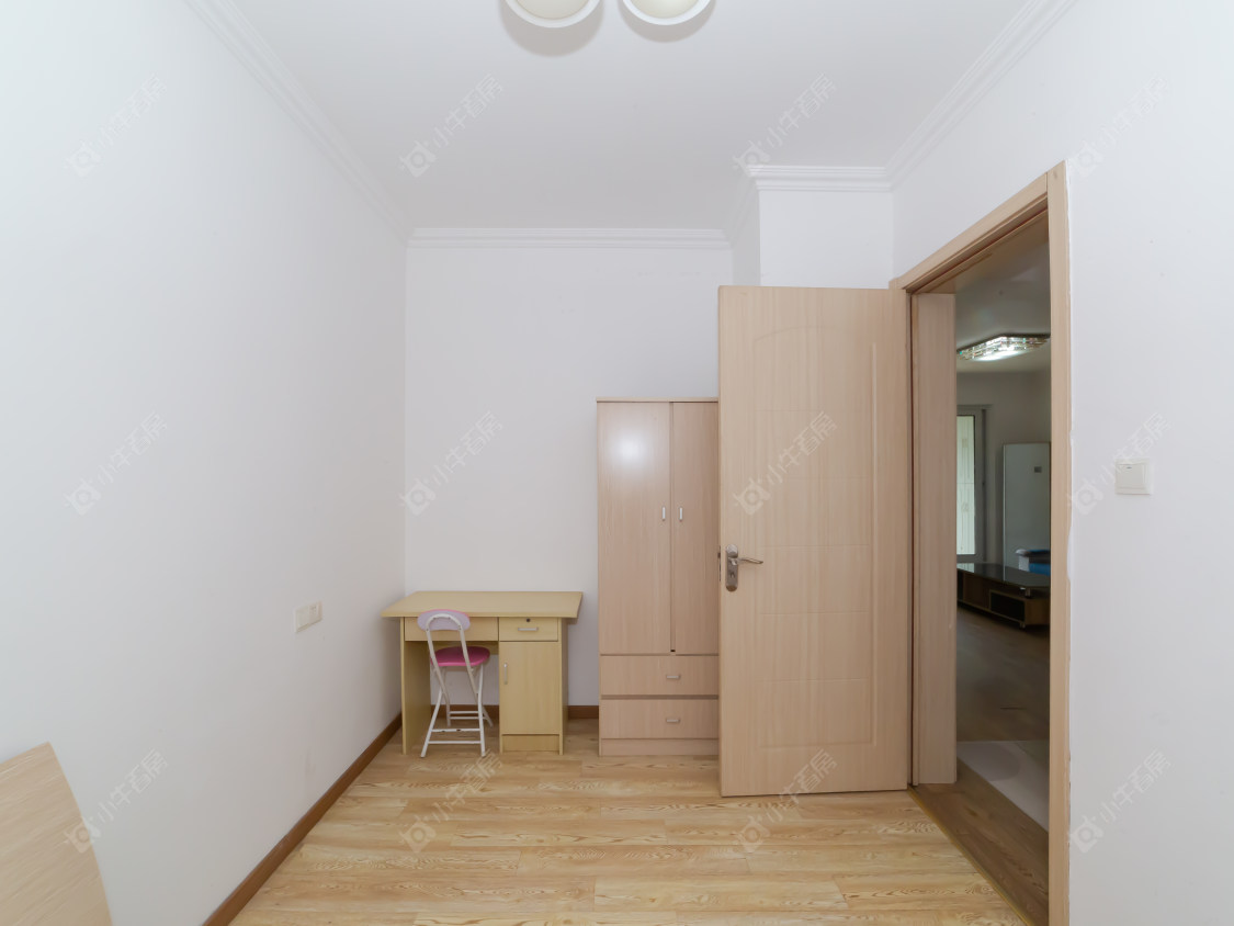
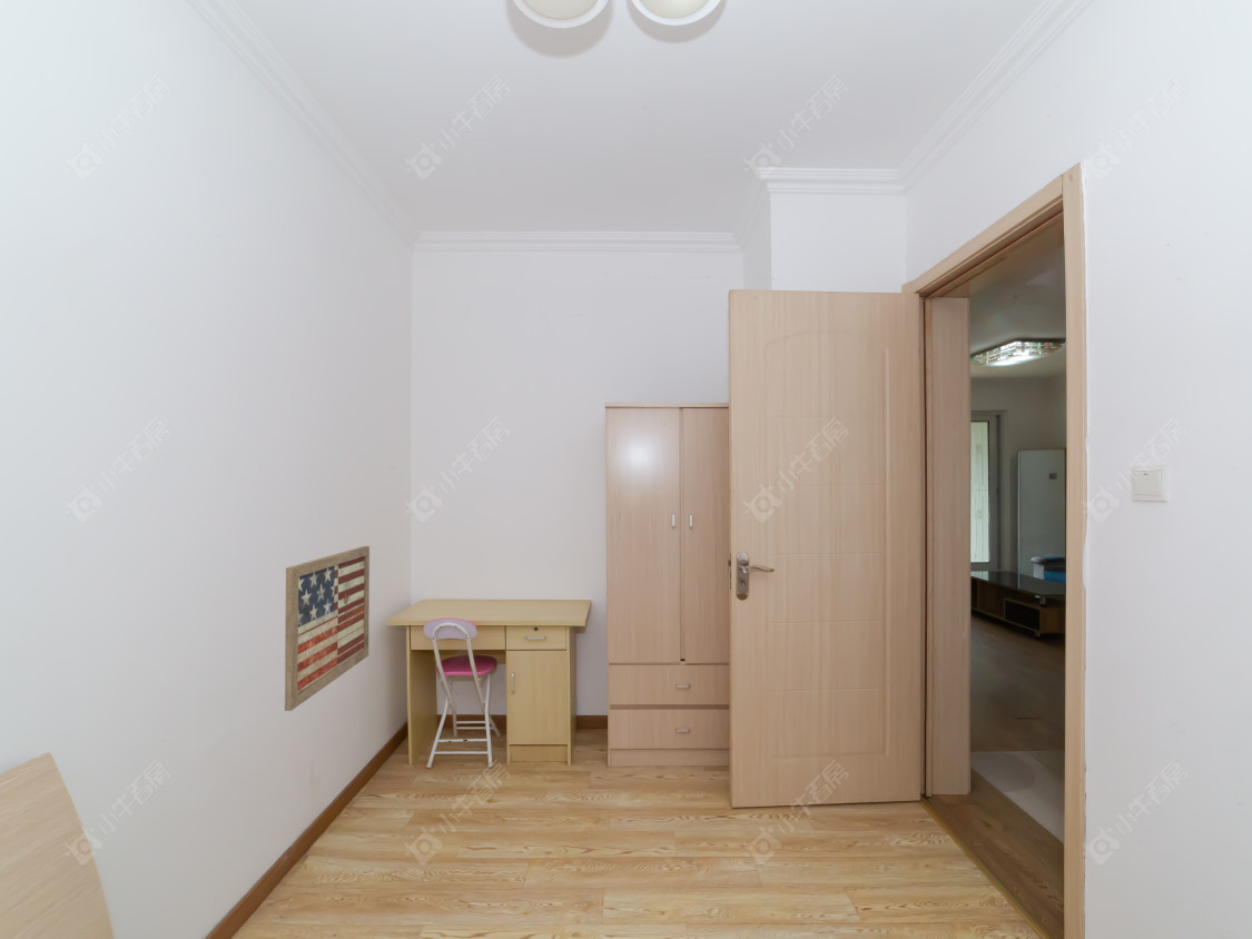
+ wall art [284,545,371,712]
